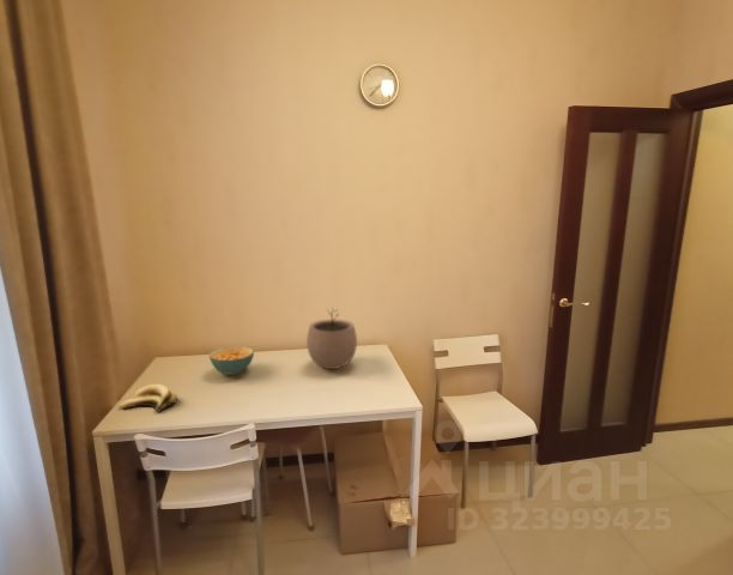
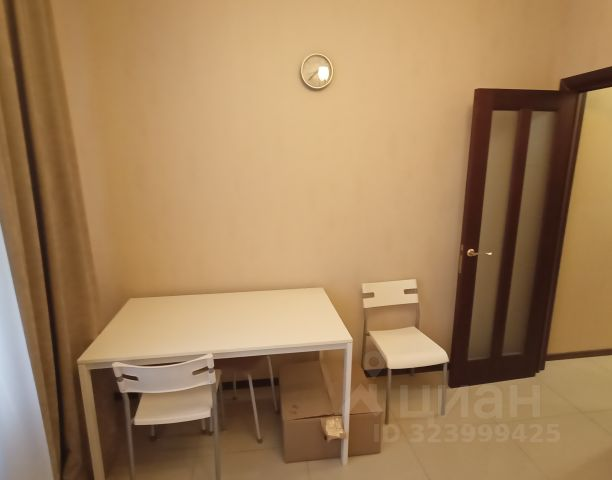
- cereal bowl [208,345,255,376]
- plant pot [305,307,358,370]
- banana [117,383,178,413]
